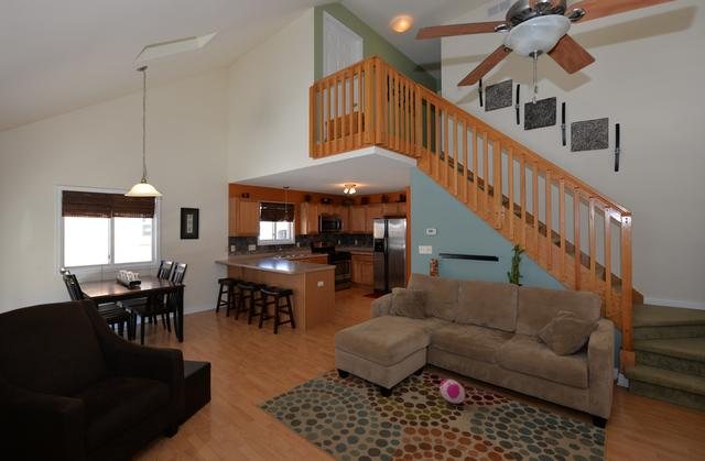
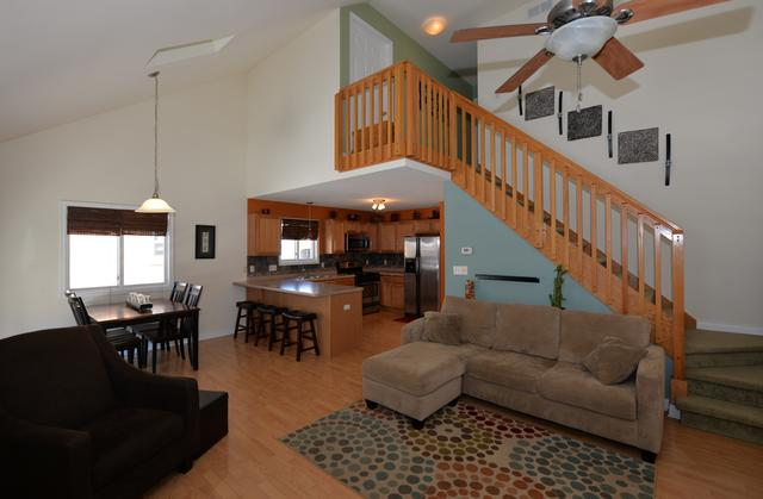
- plush toy [438,378,466,405]
